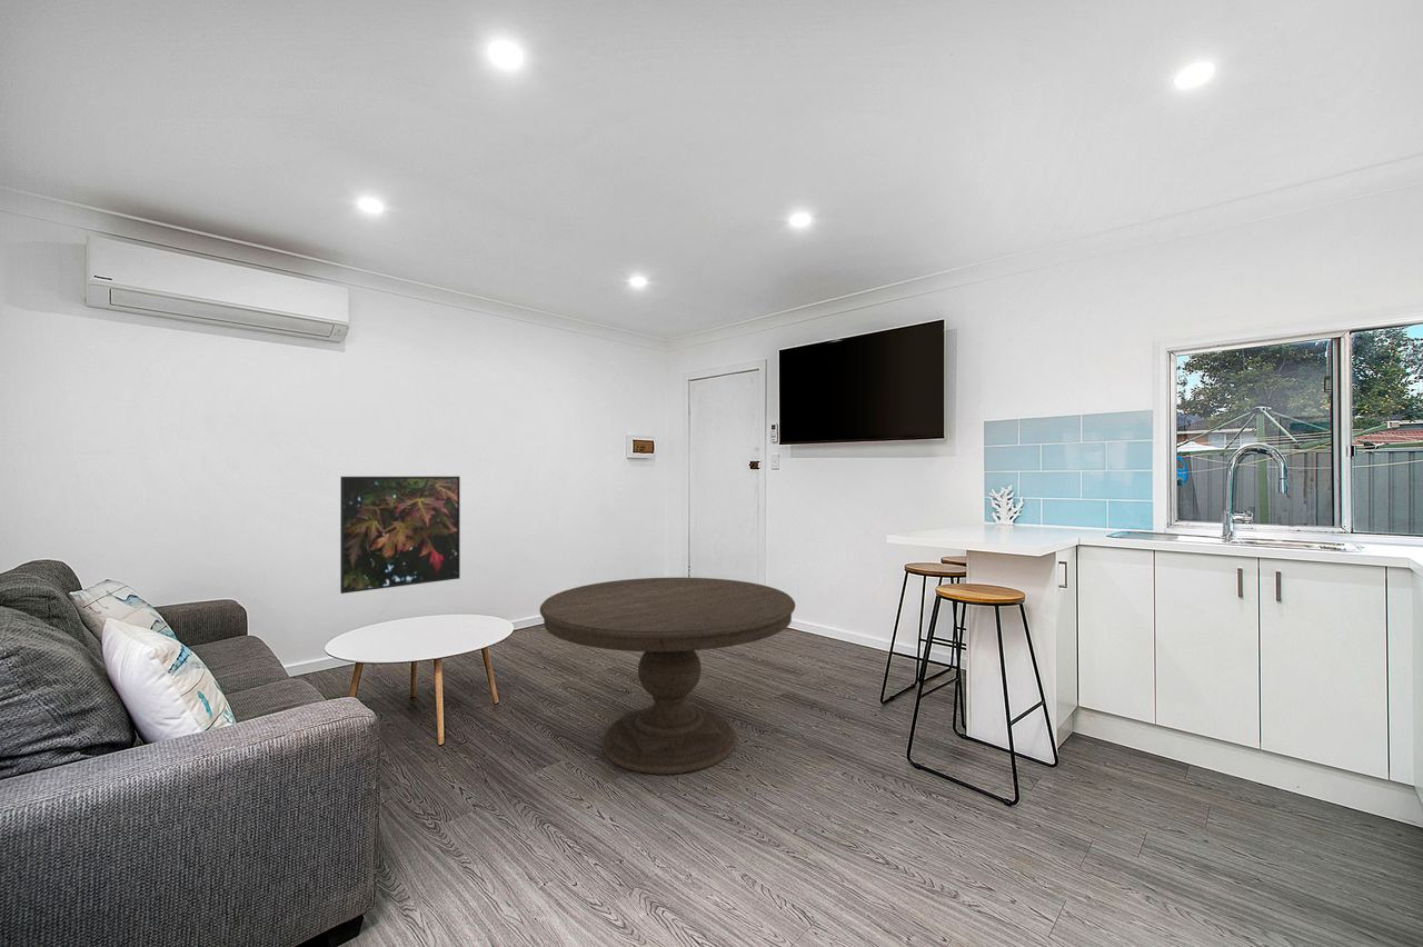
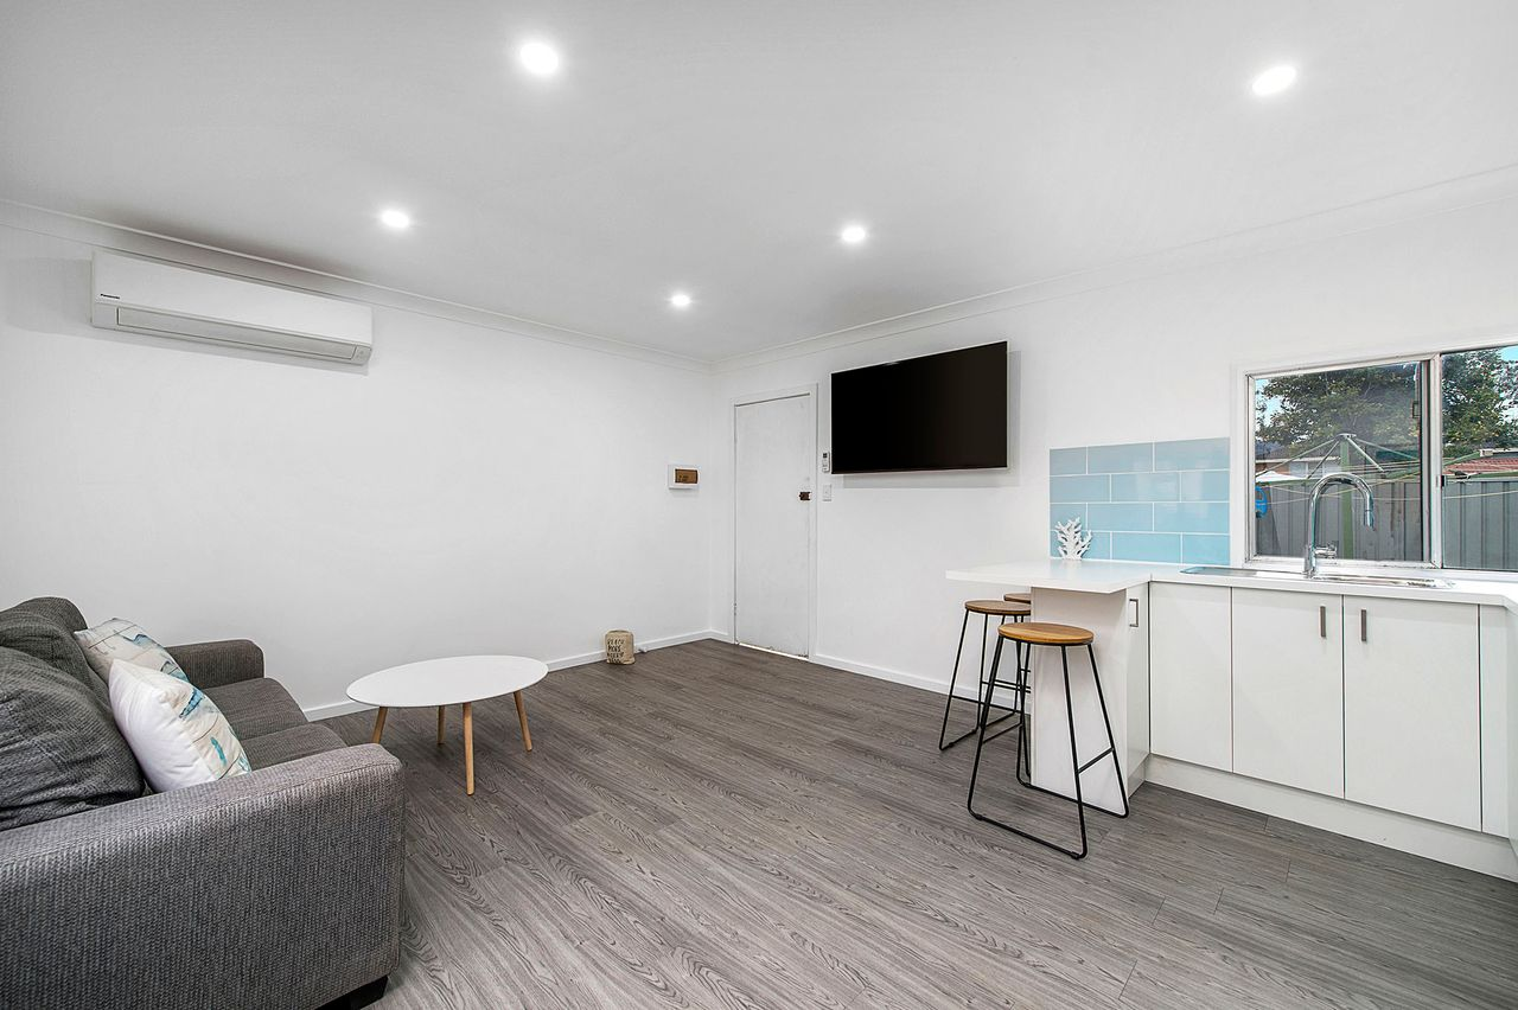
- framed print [339,476,461,595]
- dining table [539,577,796,775]
